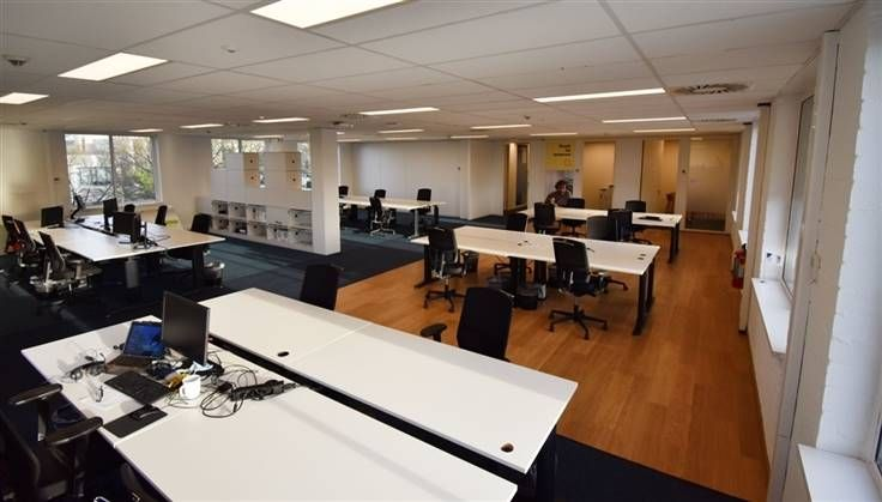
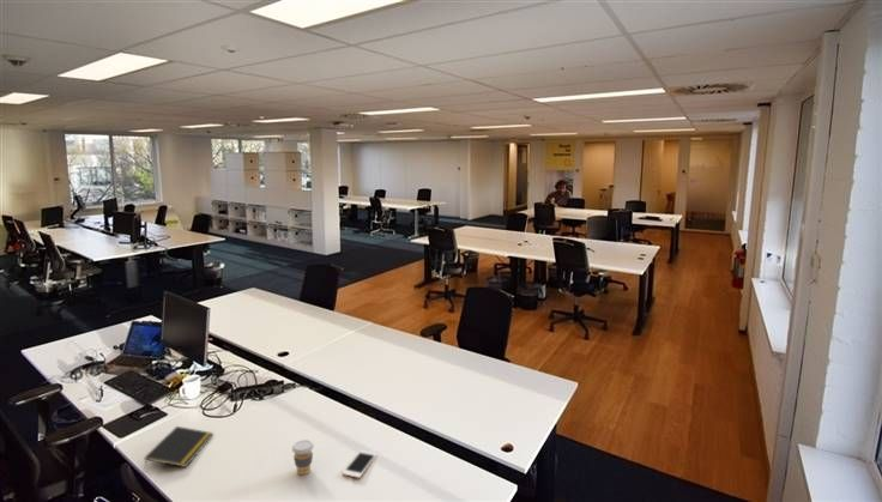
+ coffee cup [291,439,315,476]
+ notepad [144,425,215,470]
+ cell phone [340,449,379,479]
